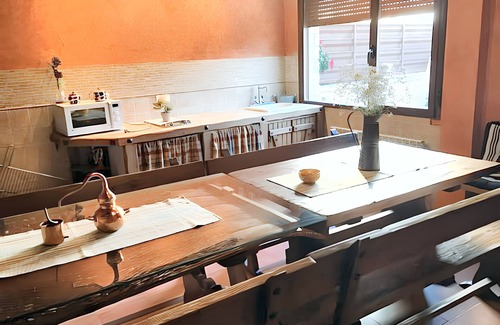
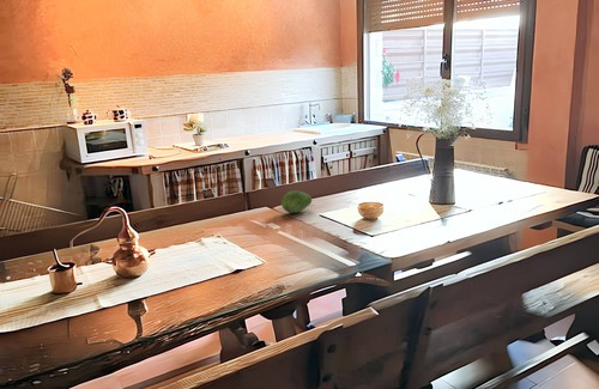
+ fruit [280,189,313,214]
